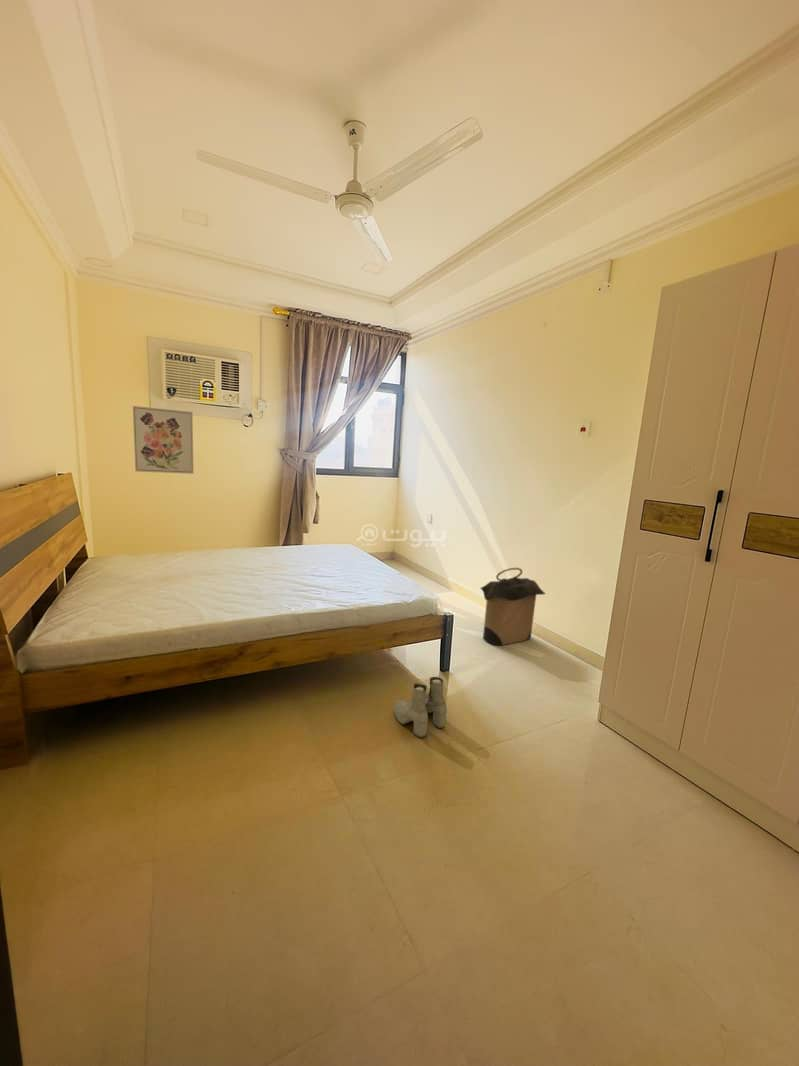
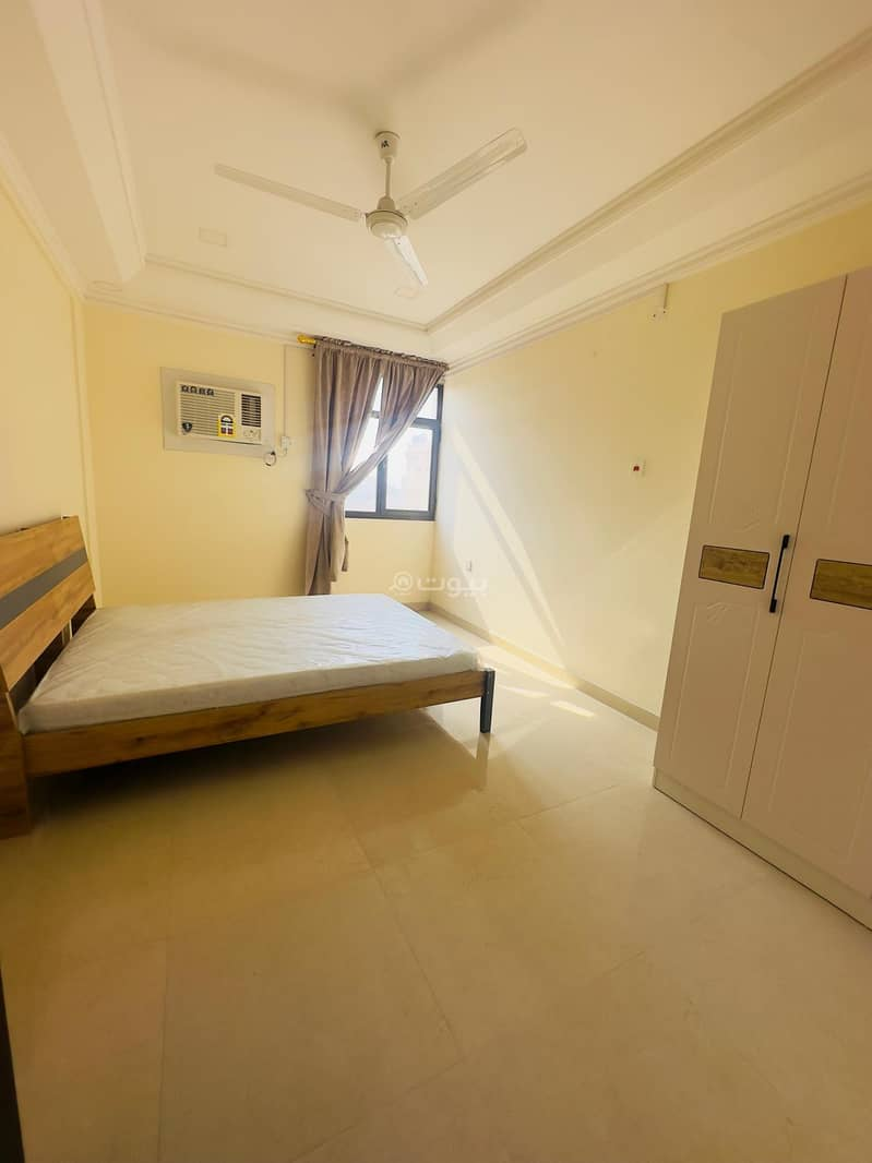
- boots [393,676,448,738]
- wall art [132,405,194,475]
- laundry hamper [479,567,547,646]
